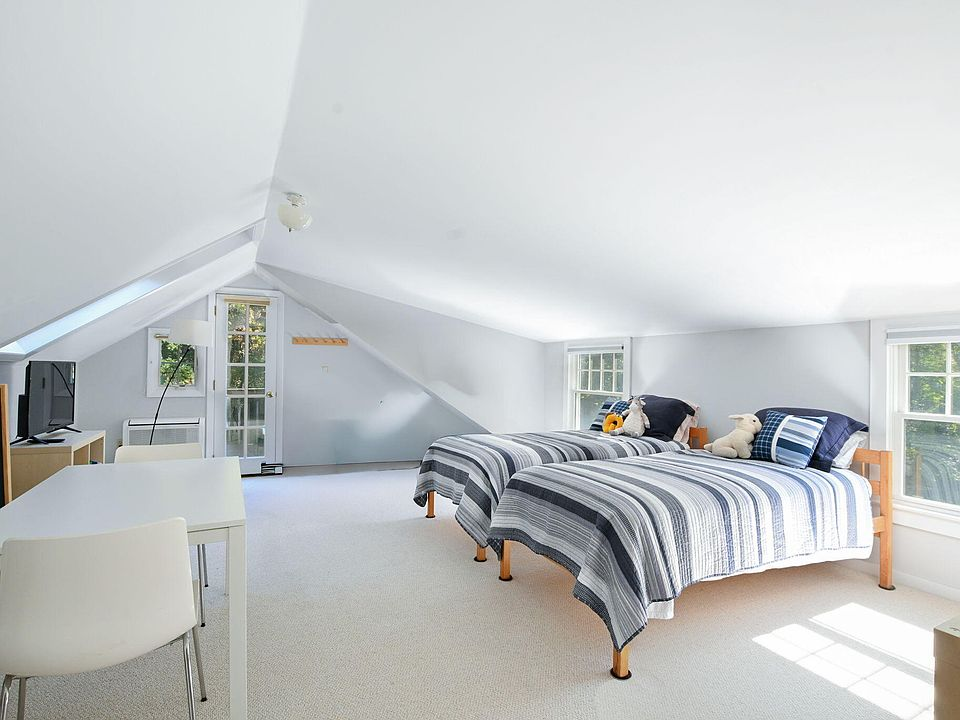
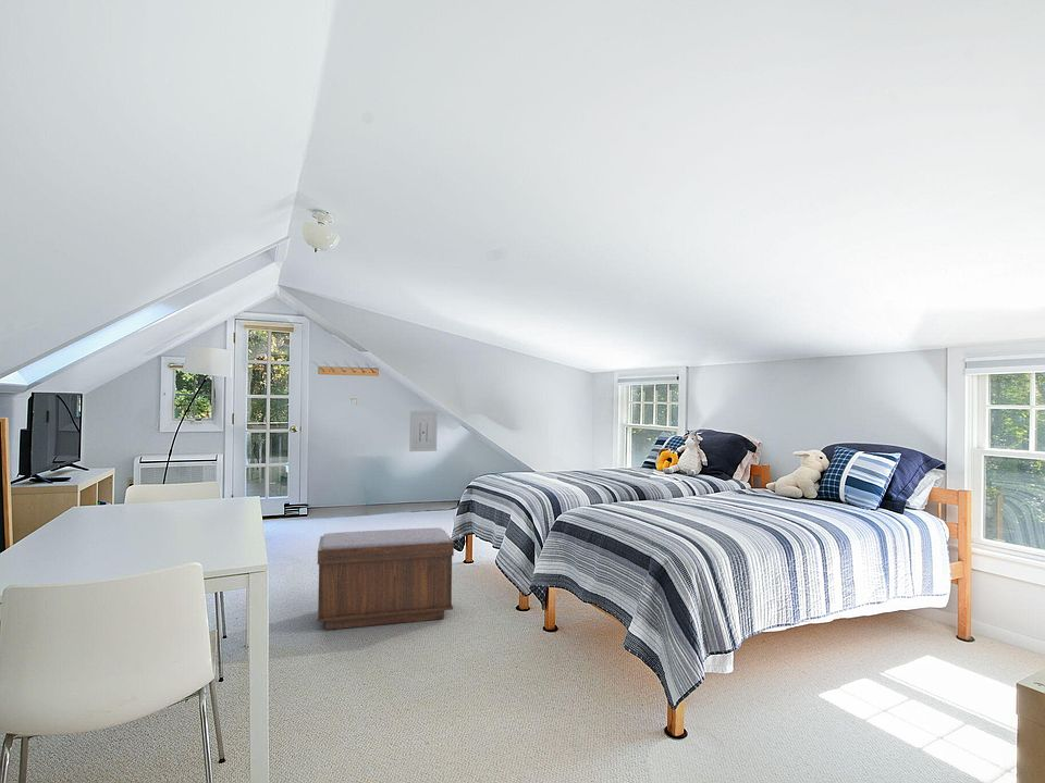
+ bench [316,526,455,631]
+ wall art [408,410,439,452]
